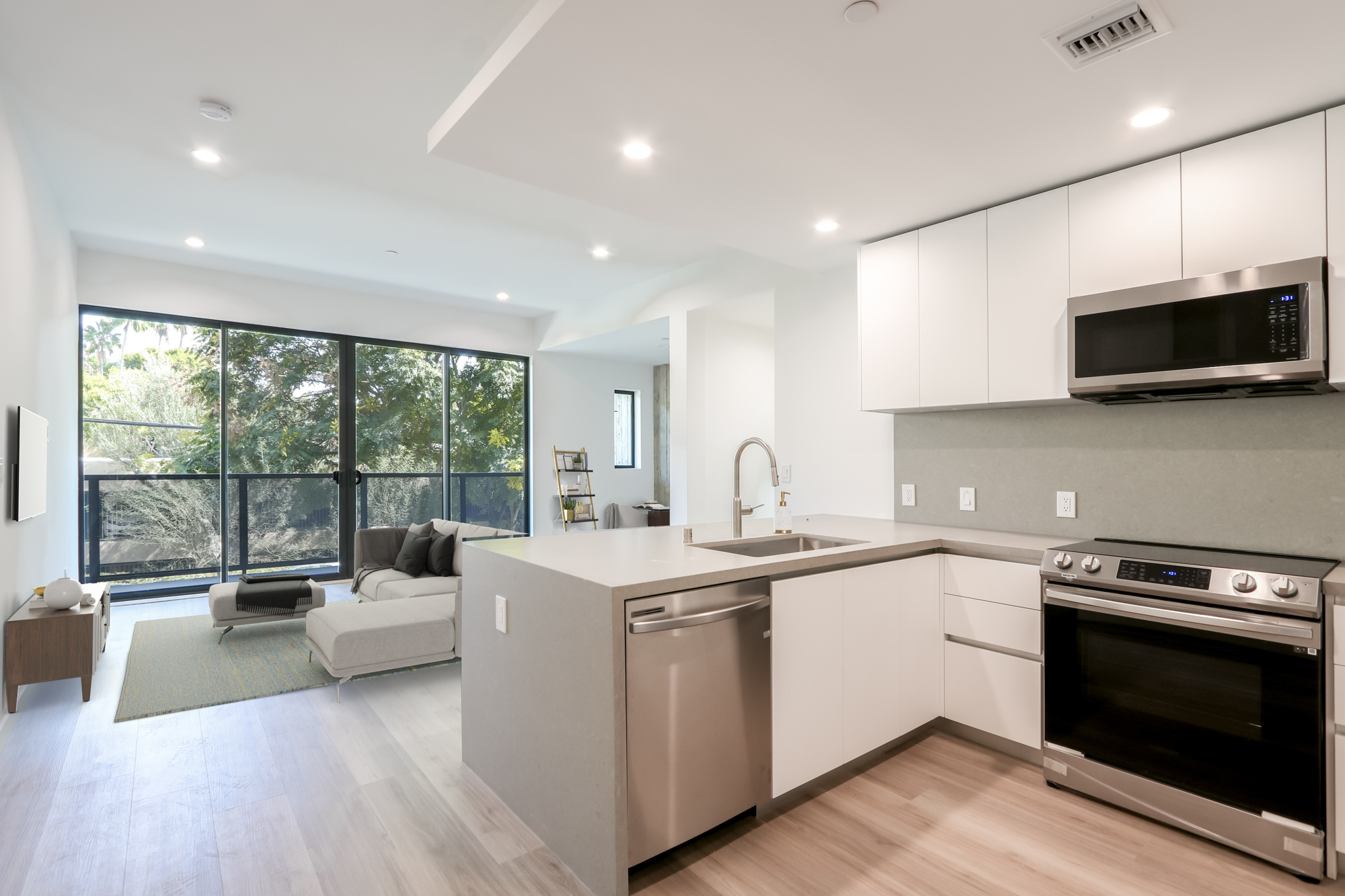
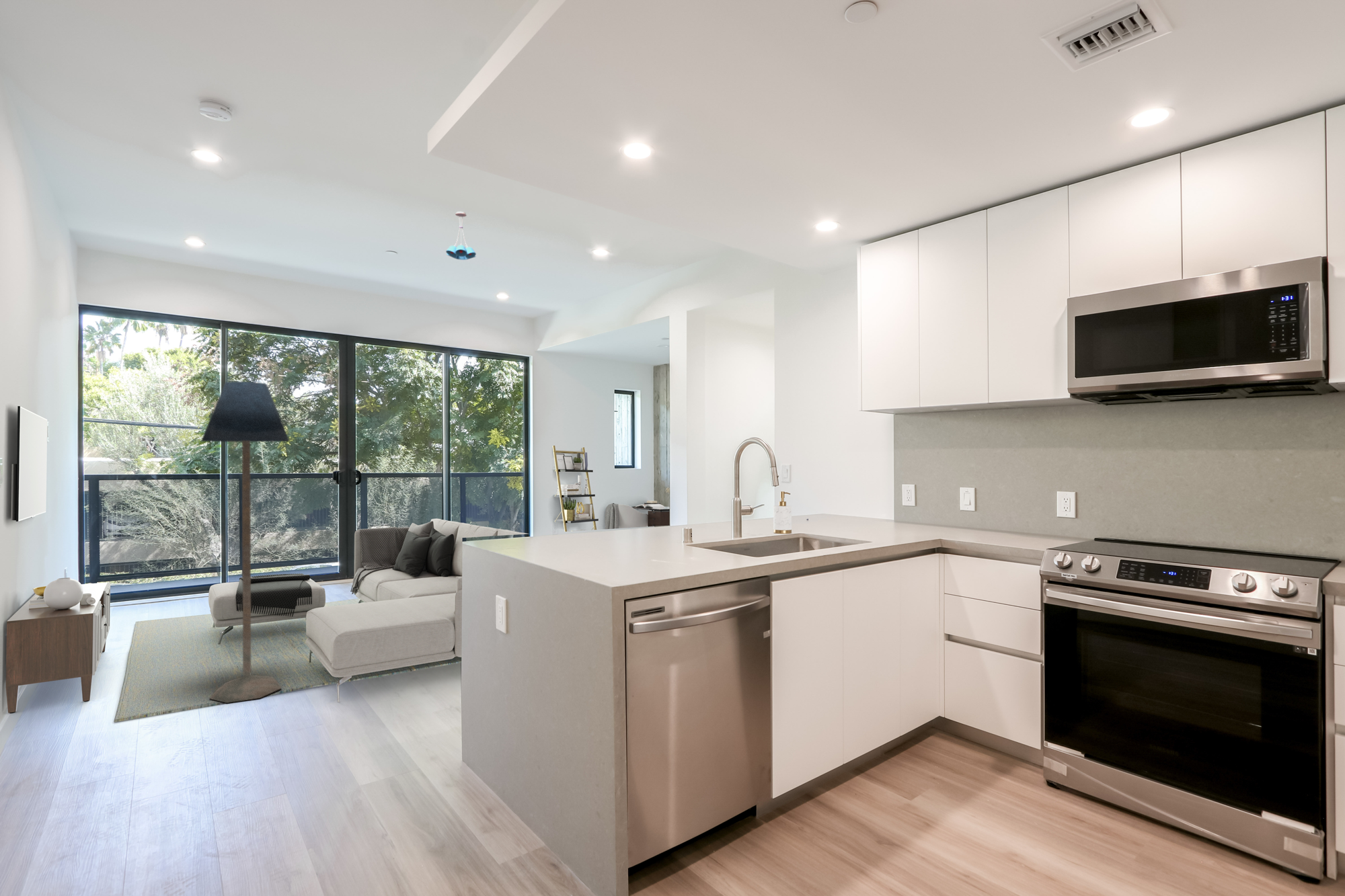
+ floor lamp [200,381,291,704]
+ ceiling light fixture [445,211,477,261]
